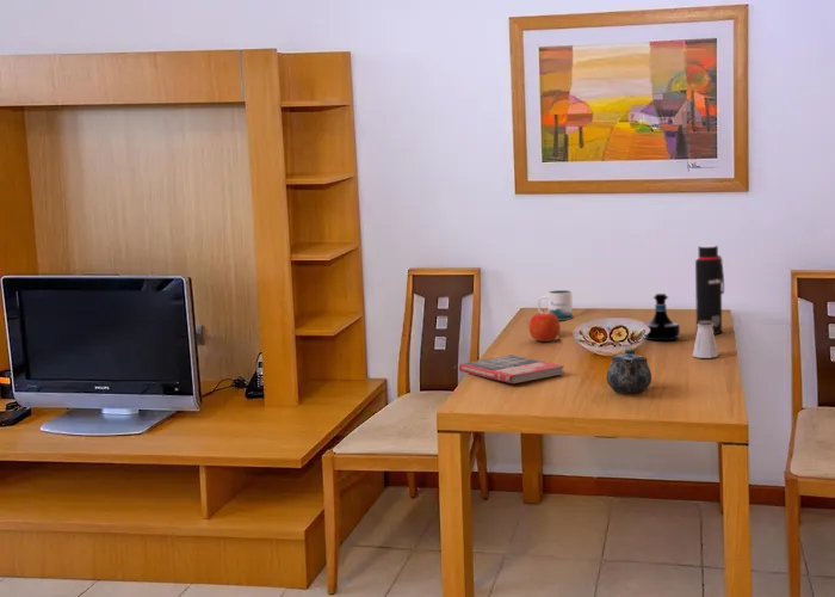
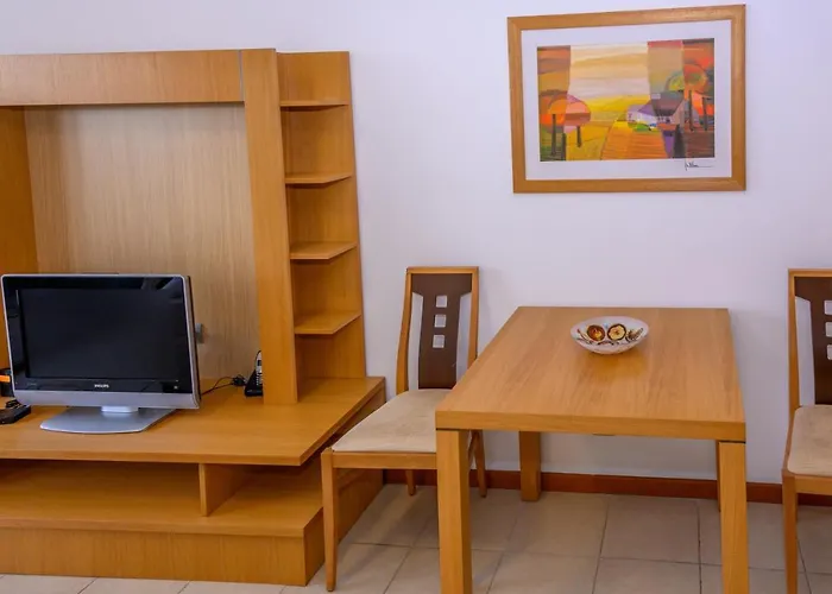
- apple [527,310,562,343]
- mug [537,289,574,321]
- chinaware [605,347,652,394]
- saltshaker [692,321,719,359]
- book [458,353,565,384]
- tequila bottle [642,293,681,341]
- water bottle [694,245,725,336]
